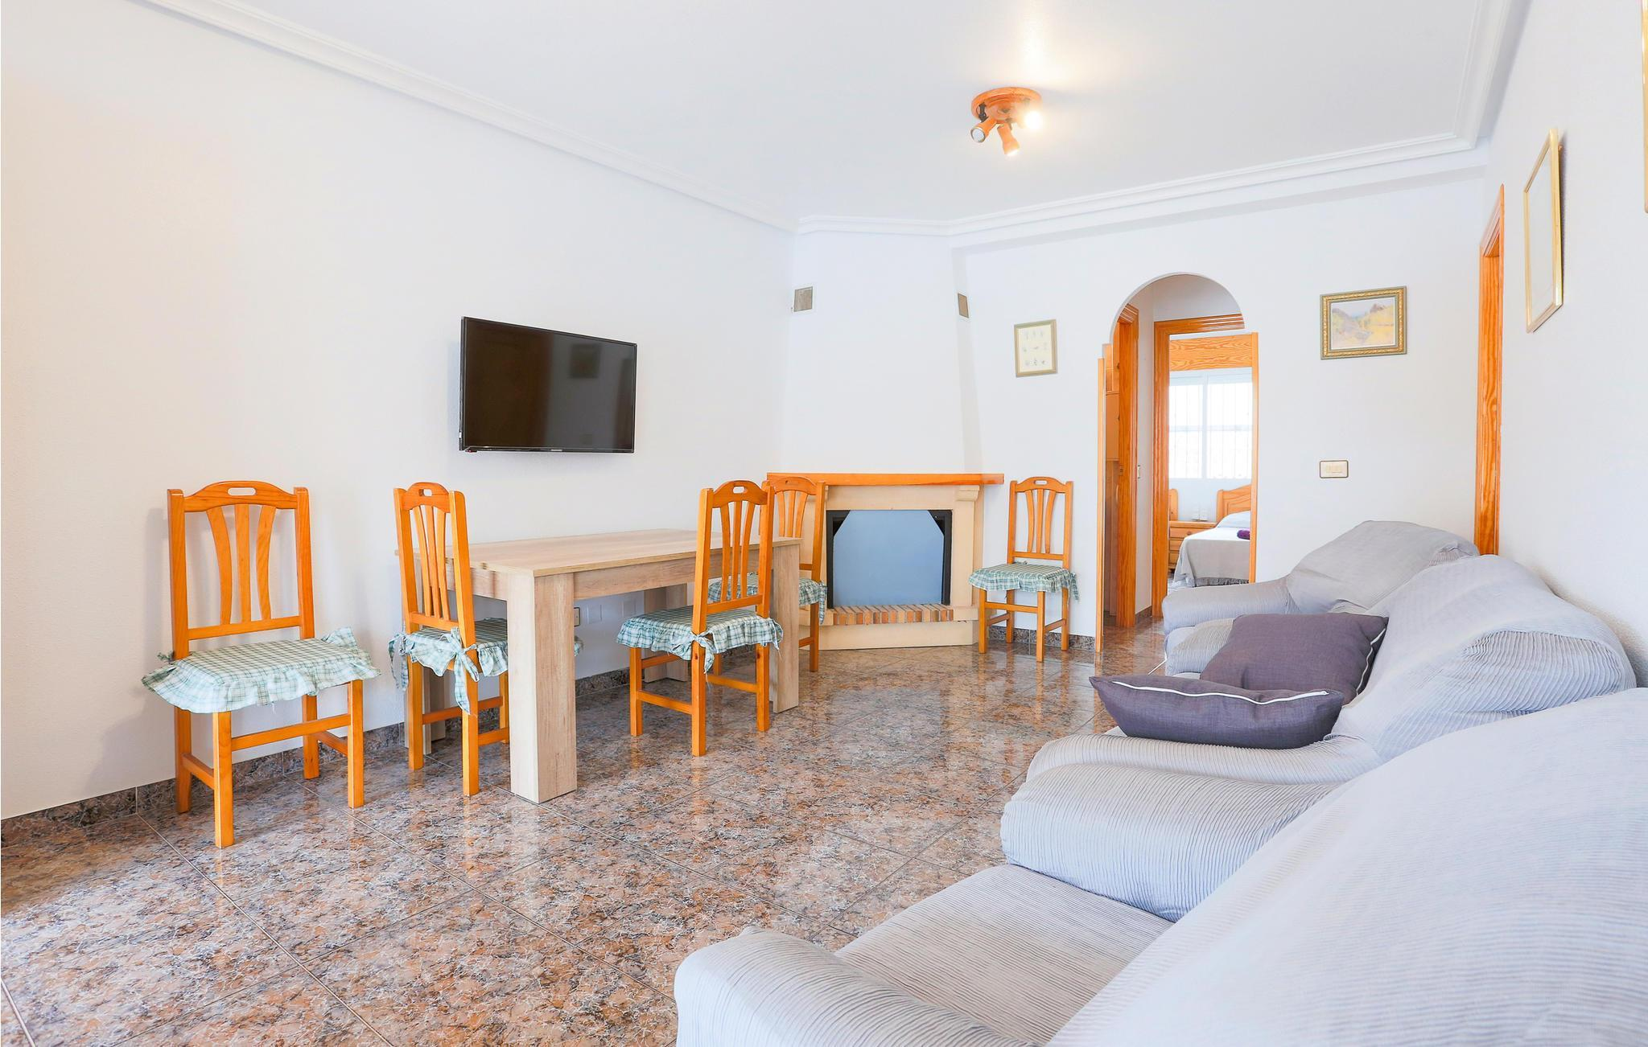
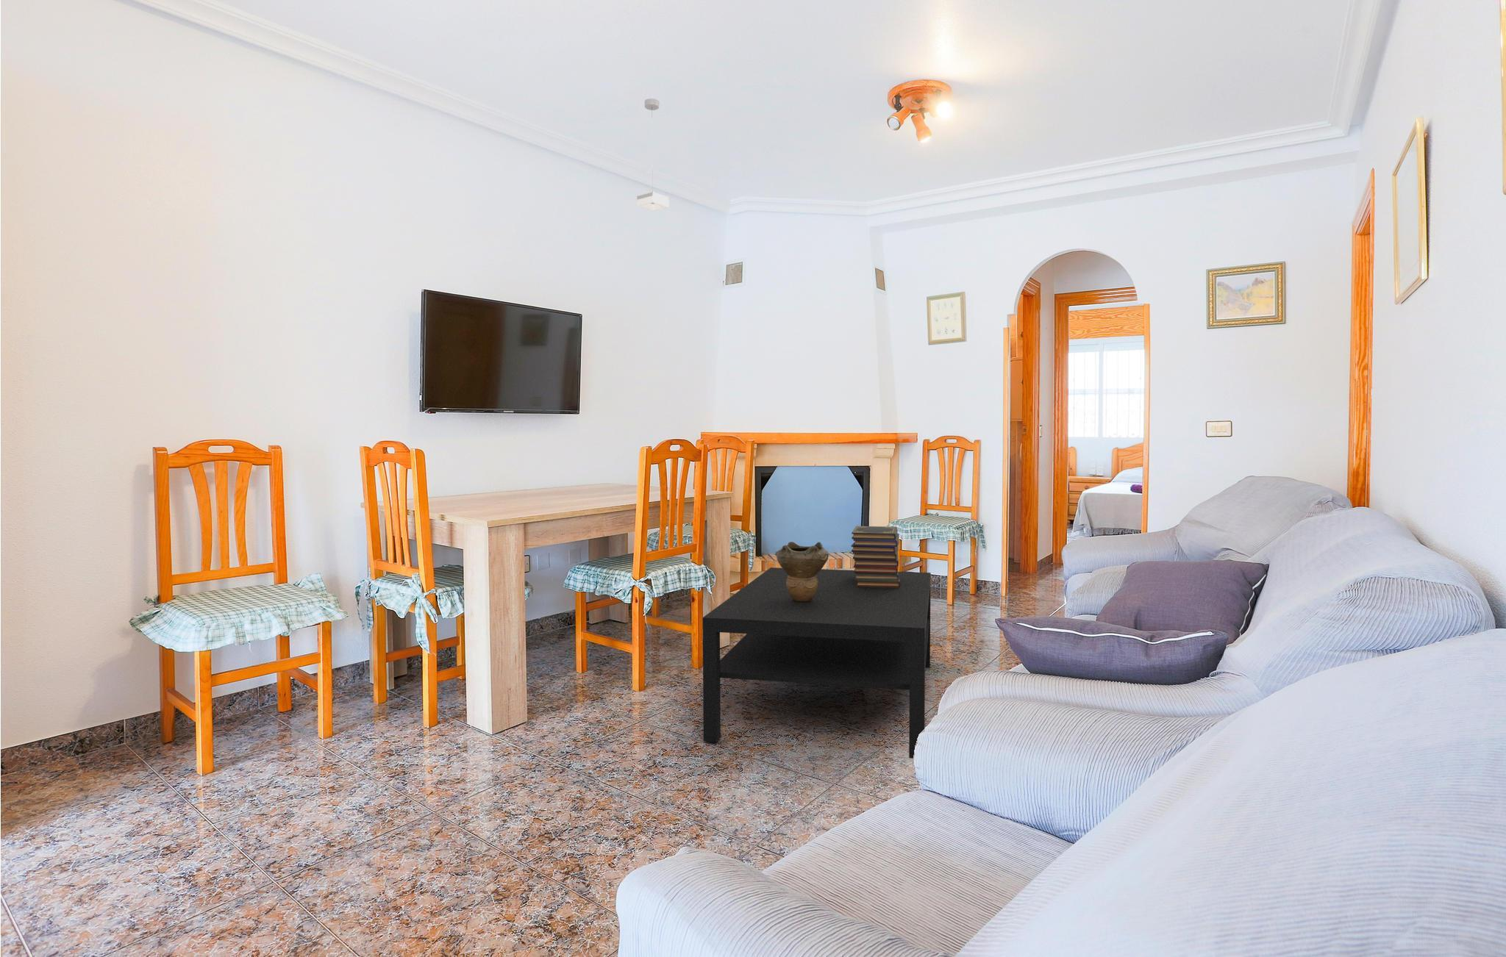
+ book stack [851,526,900,588]
+ decorative bowl [775,541,830,601]
+ pendant lamp [636,98,670,212]
+ coffee table [703,566,932,759]
